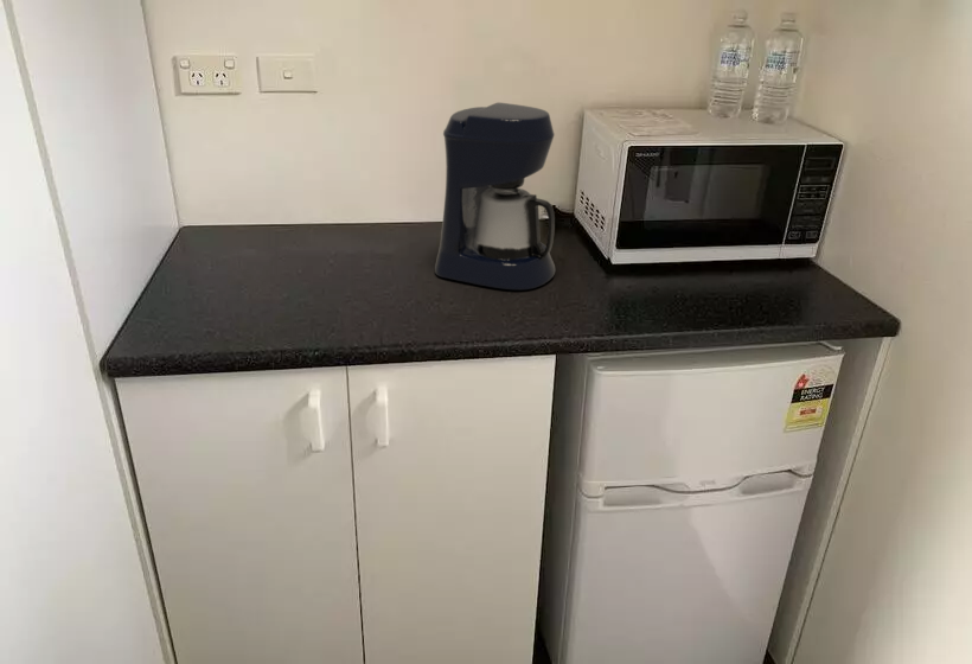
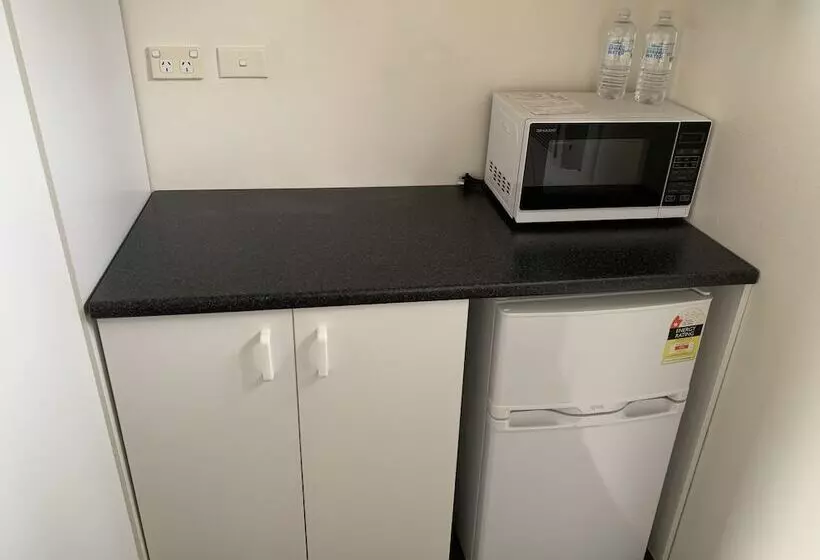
- coffee maker [434,102,556,290]
